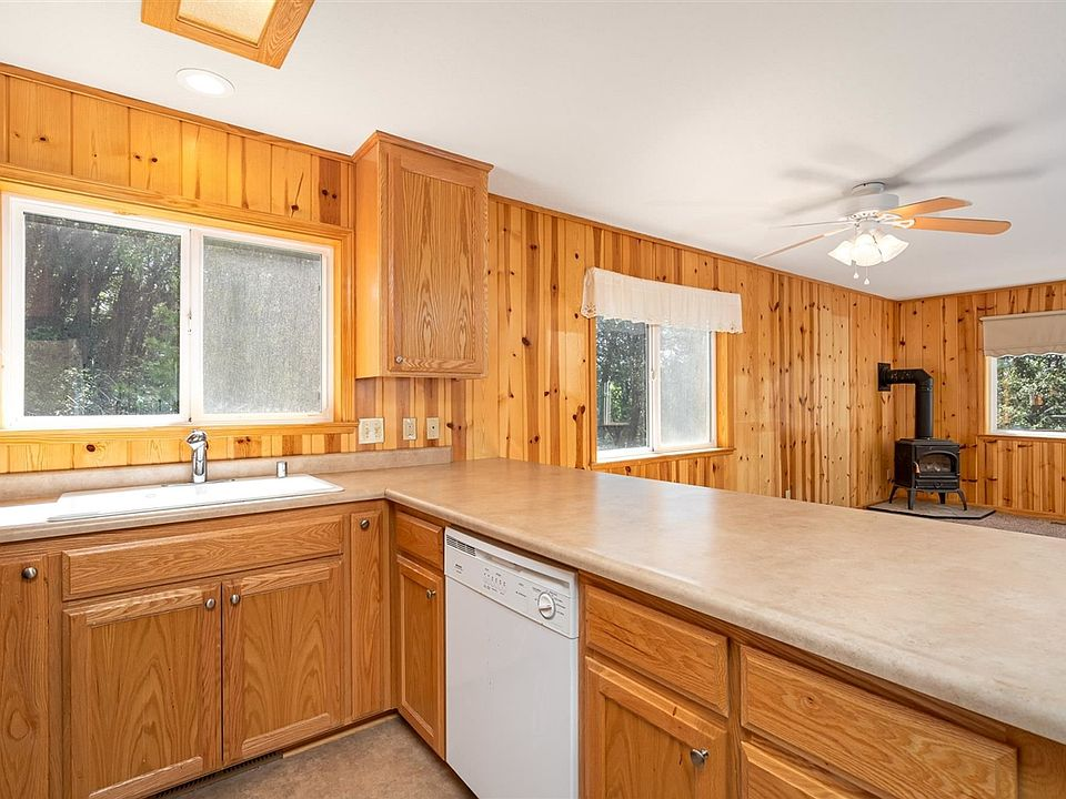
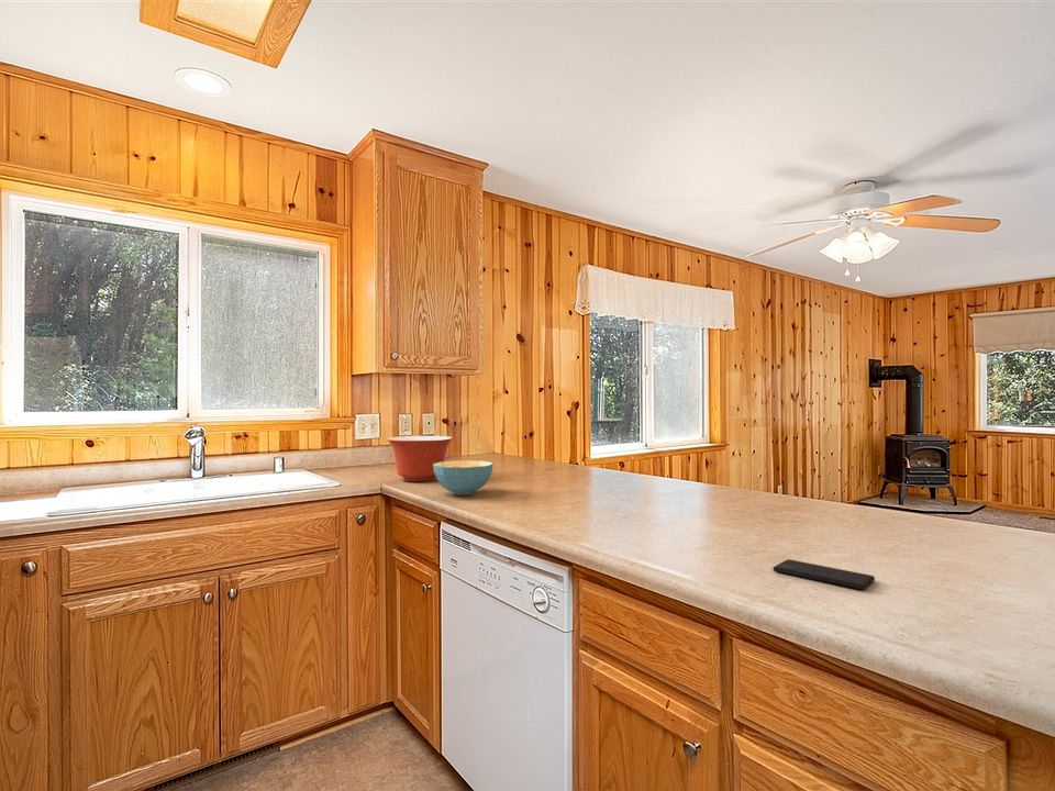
+ cereal bowl [433,459,495,495]
+ mixing bowl [386,435,454,482]
+ smartphone [773,558,876,590]
